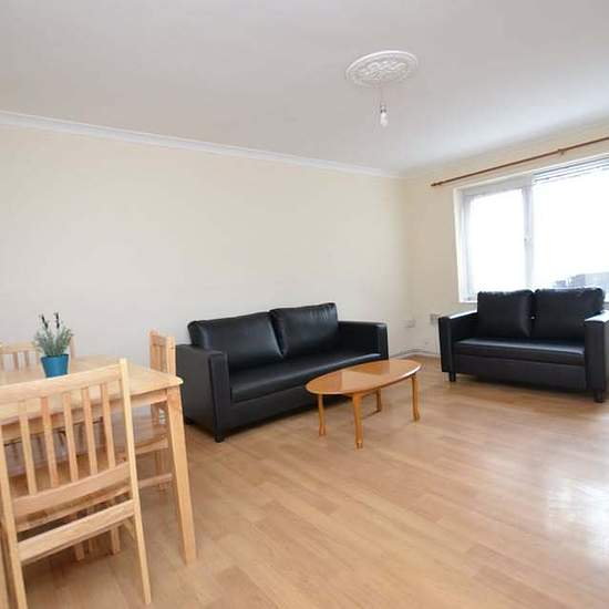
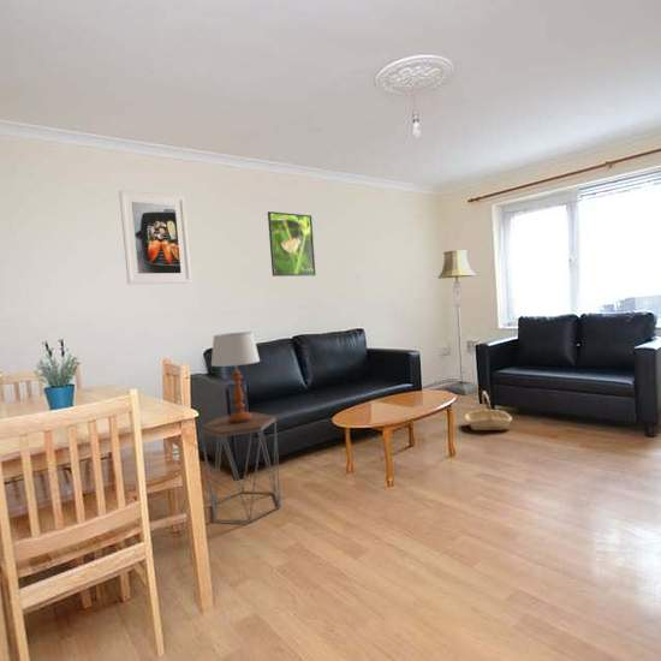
+ side table [200,411,281,524]
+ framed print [118,189,192,285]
+ table lamp [210,330,261,423]
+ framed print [267,210,317,278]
+ basket [464,391,513,431]
+ floor lamp [437,249,478,395]
